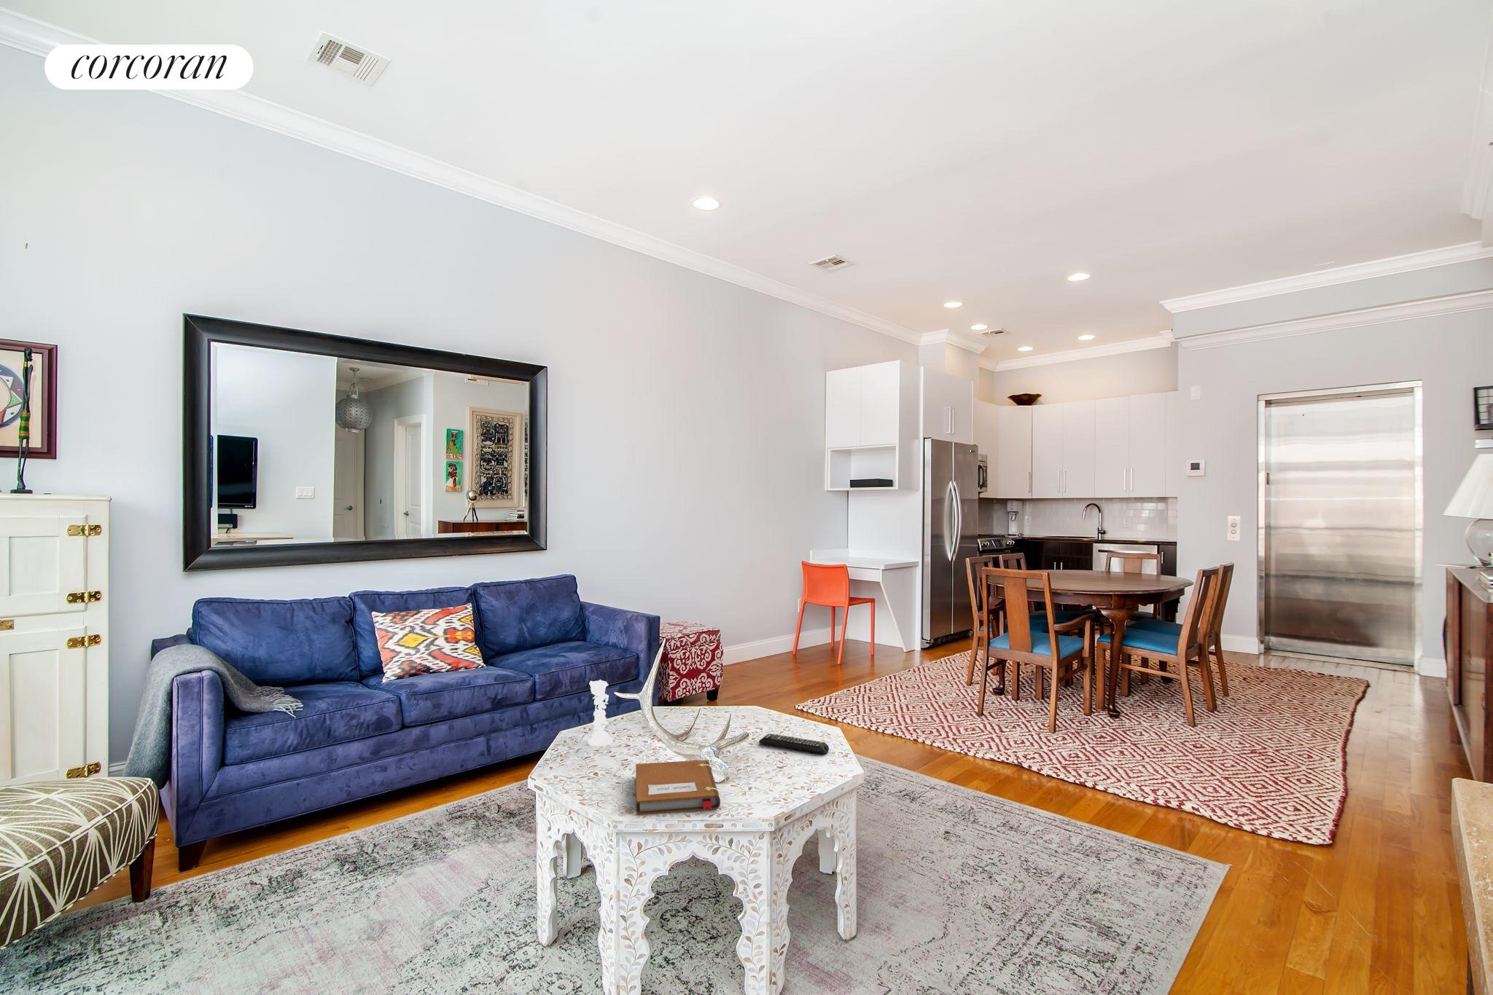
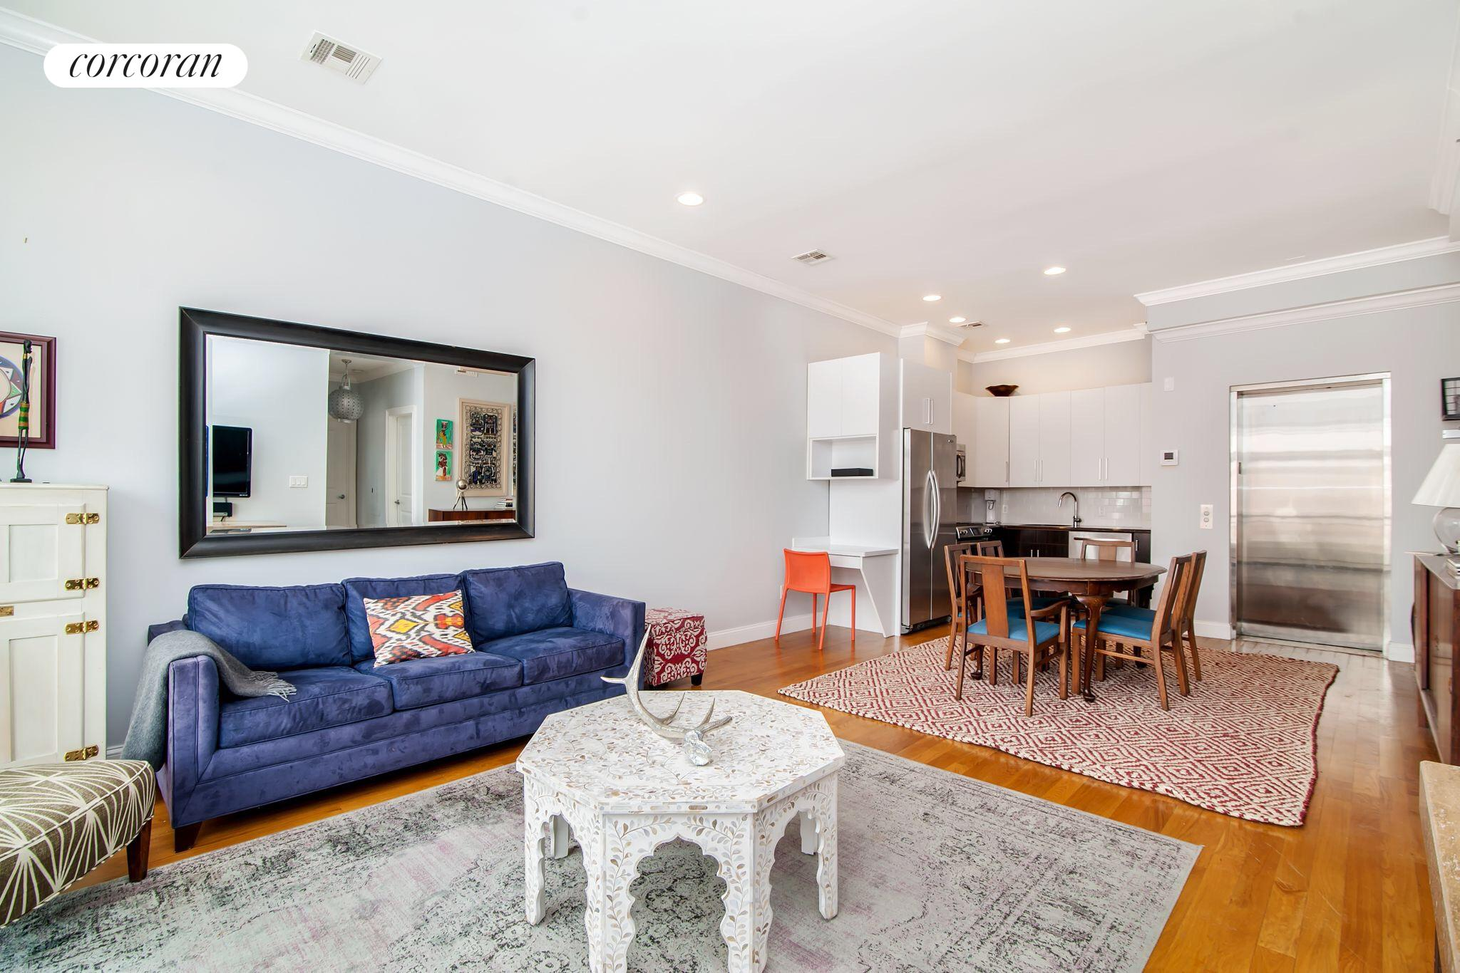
- remote control [759,733,830,755]
- candle [587,679,613,746]
- notebook [635,758,721,816]
